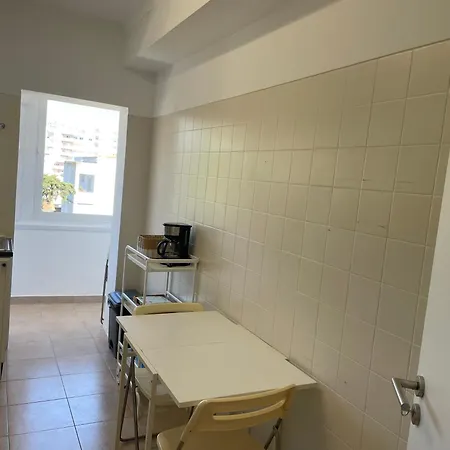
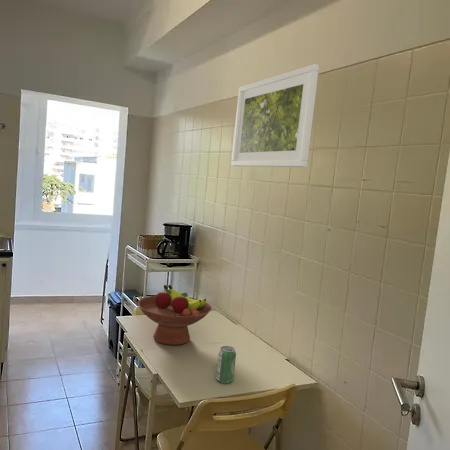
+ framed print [230,63,320,168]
+ beverage can [215,345,237,384]
+ fruit bowl [136,284,212,346]
